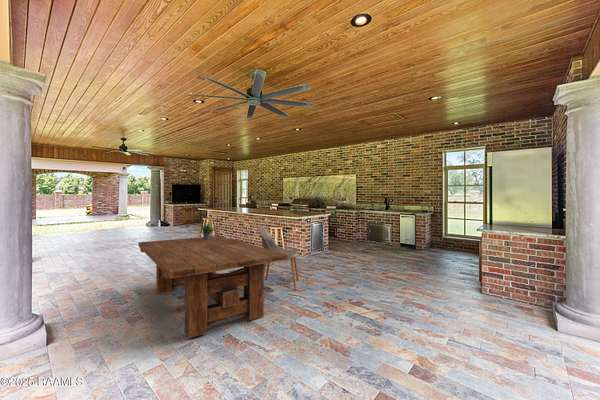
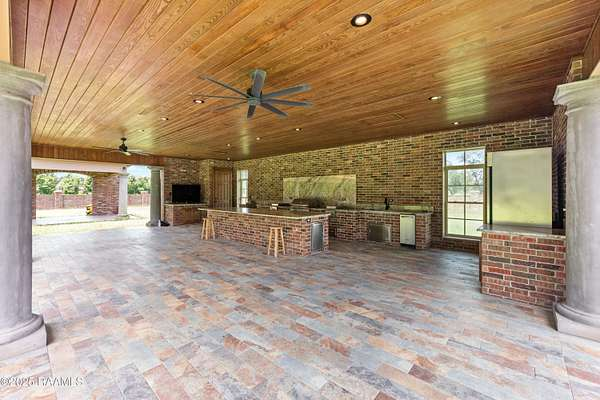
- chair [256,225,300,291]
- dining table [138,235,288,339]
- potted plant [193,219,220,239]
